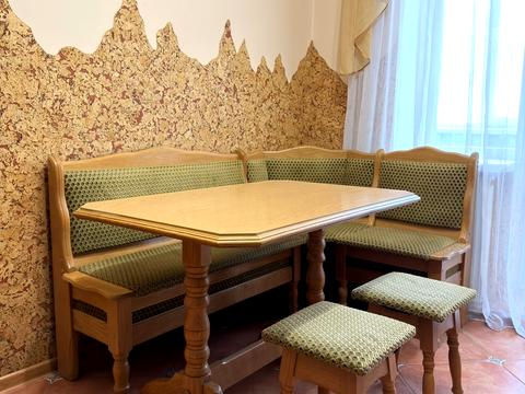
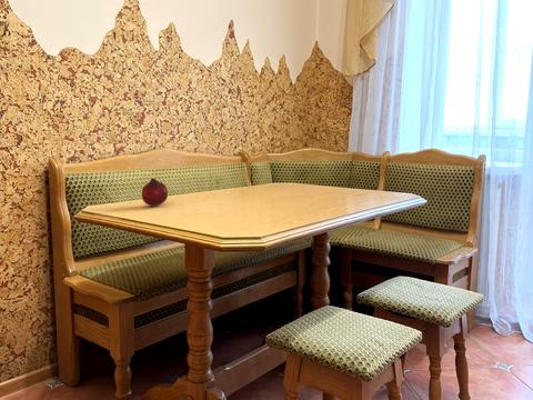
+ fruit [141,177,169,208]
